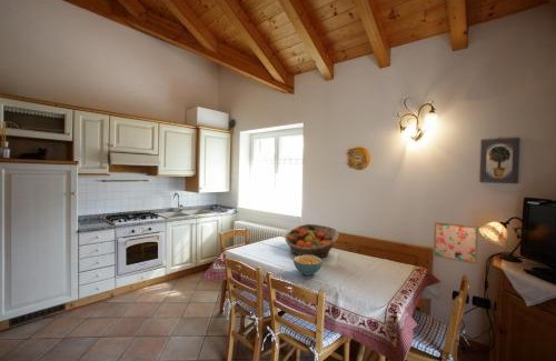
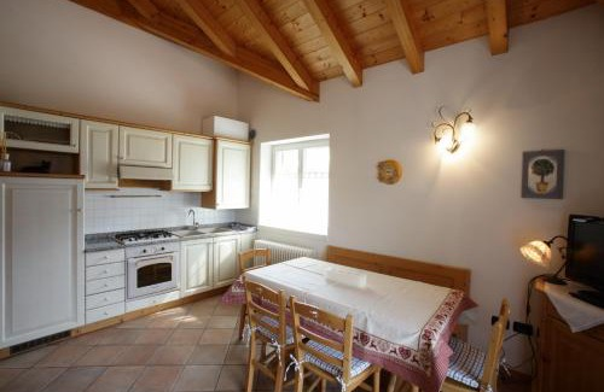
- wall art [433,220,479,265]
- cereal bowl [292,254,322,277]
- fruit basket [284,223,340,259]
